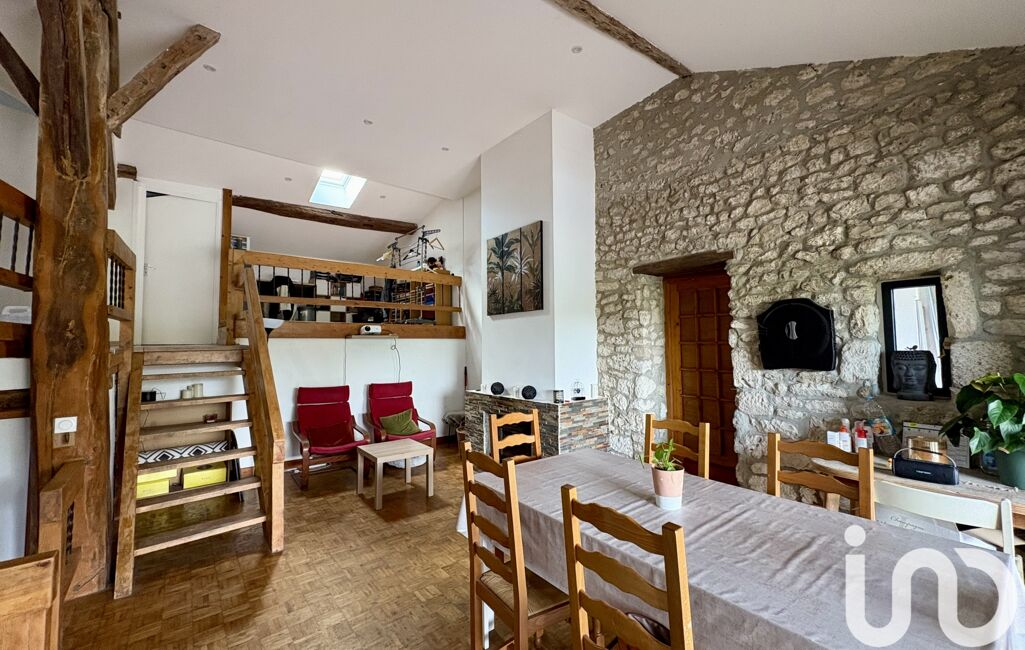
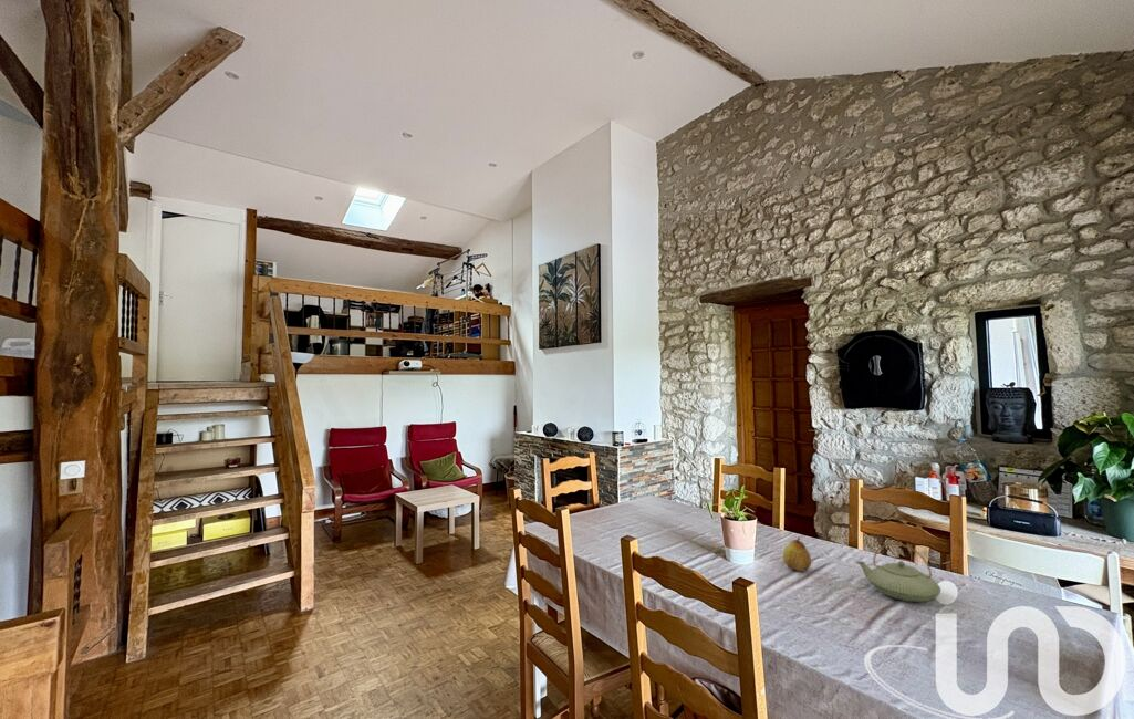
+ fruit [782,536,812,573]
+ teapot [856,542,943,603]
+ plate [863,644,1016,719]
